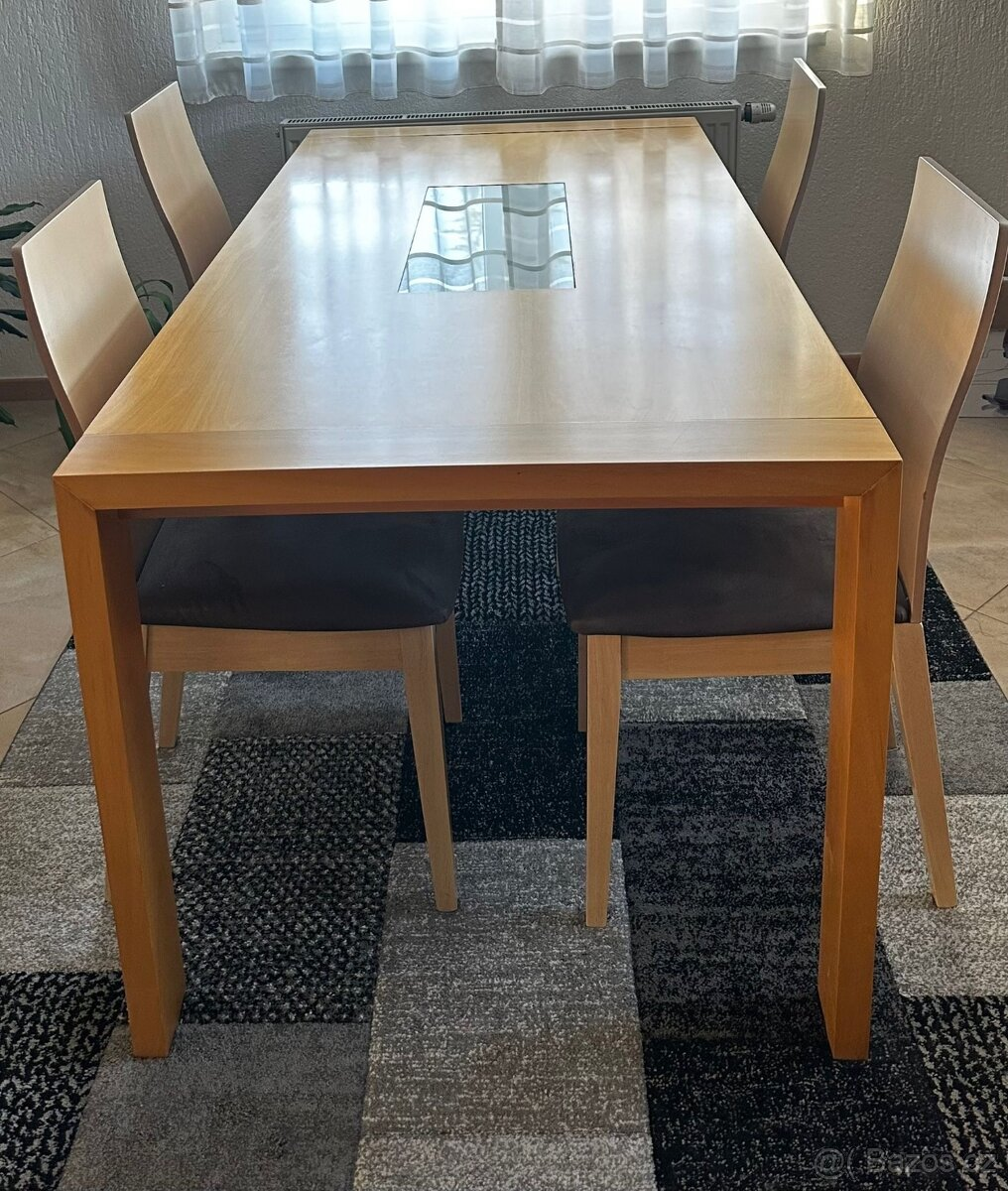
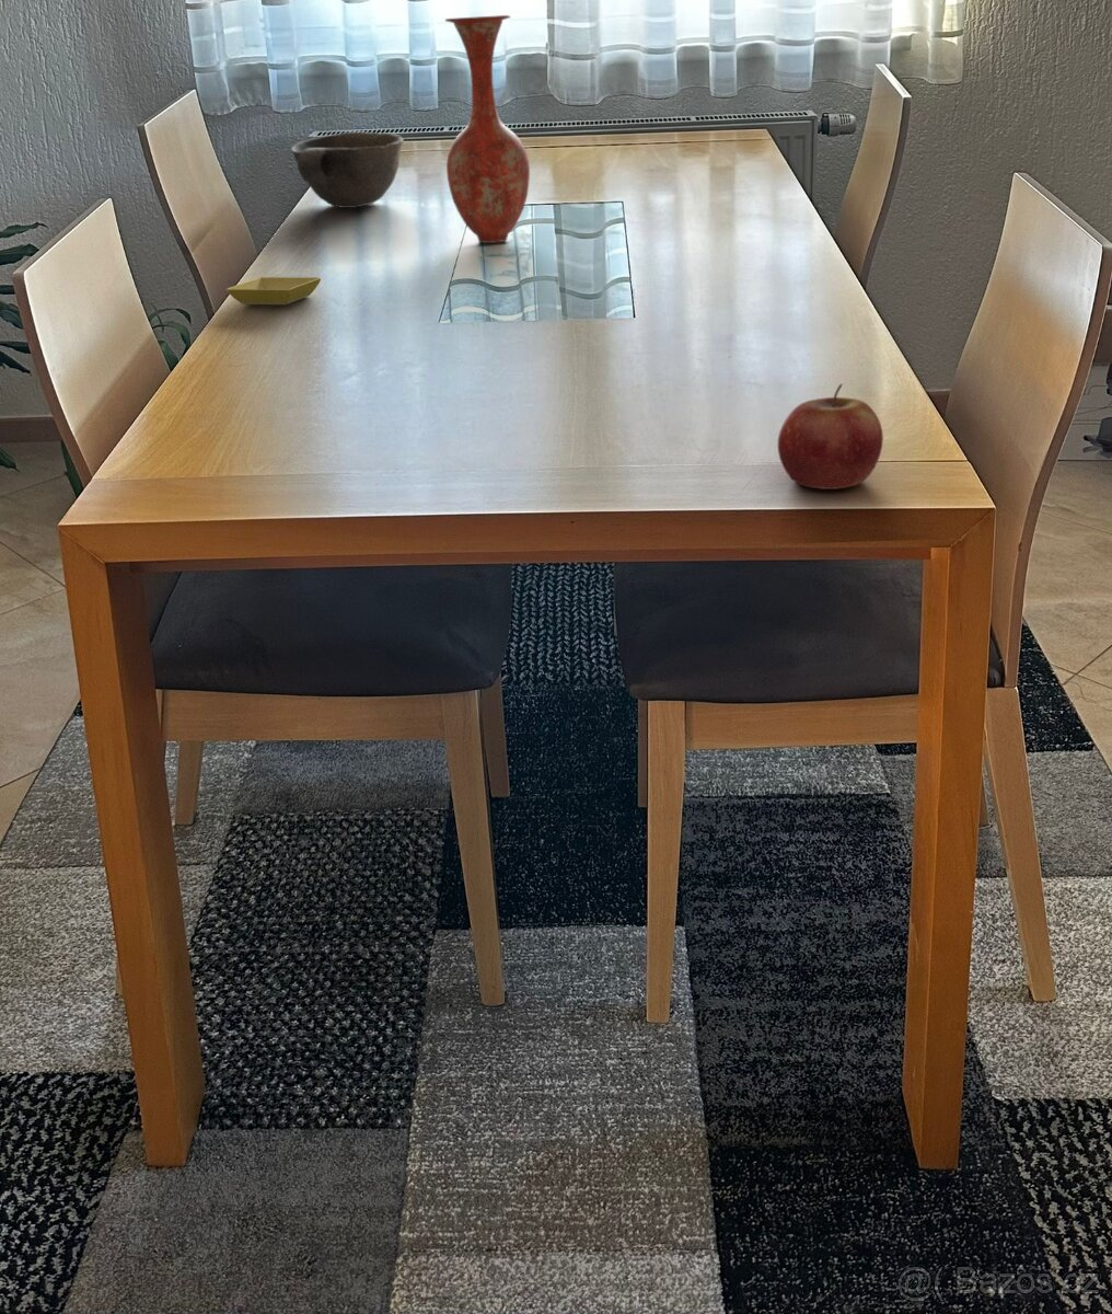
+ saucer [225,276,322,306]
+ bowl [290,131,405,210]
+ apple [777,383,885,491]
+ vase [445,14,531,244]
